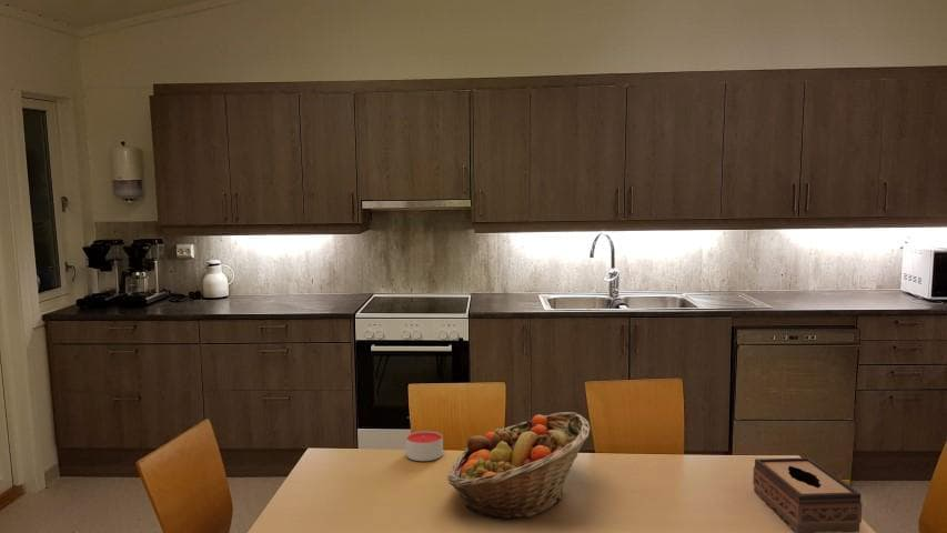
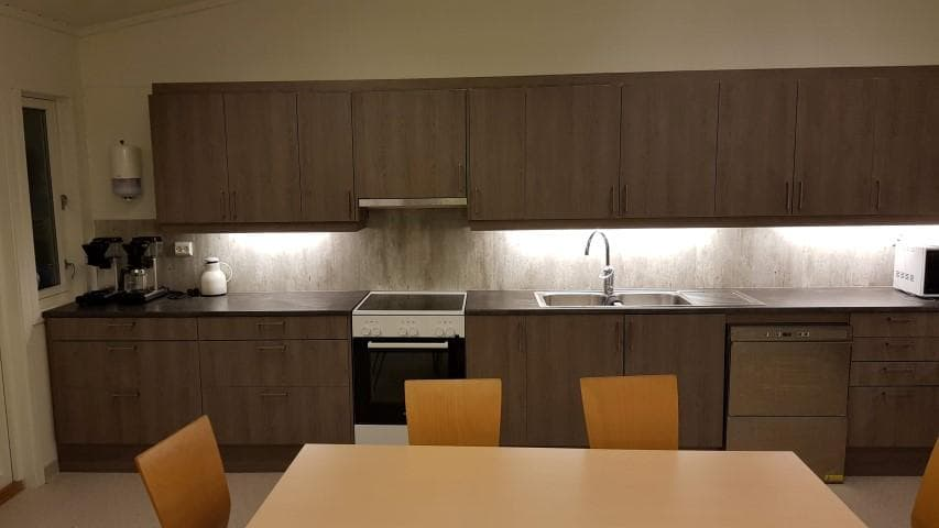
- tissue box [752,456,863,533]
- candle [405,430,444,462]
- fruit basket [446,411,591,522]
